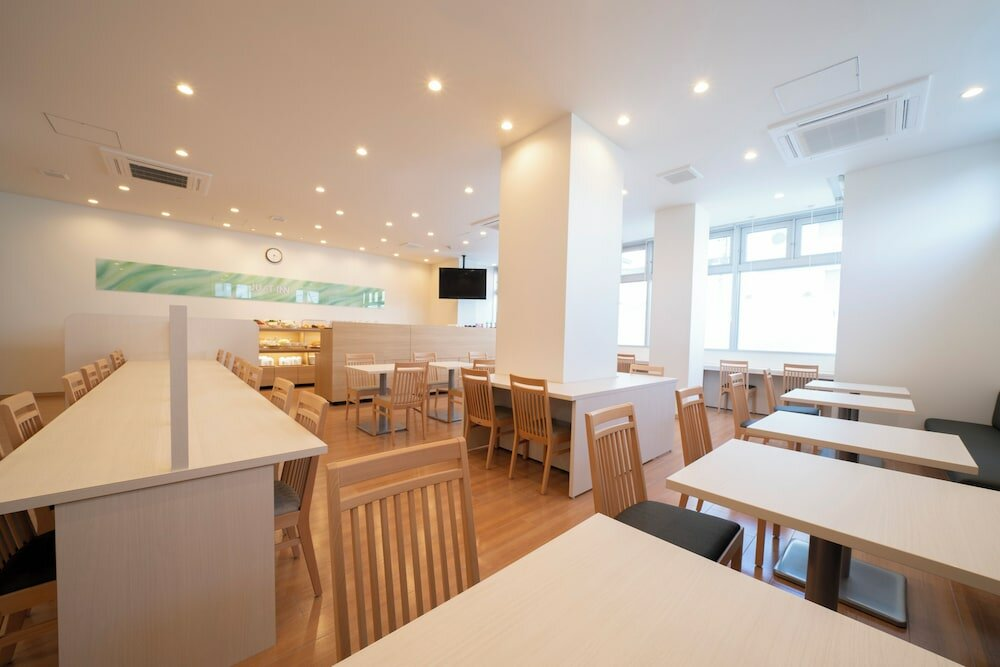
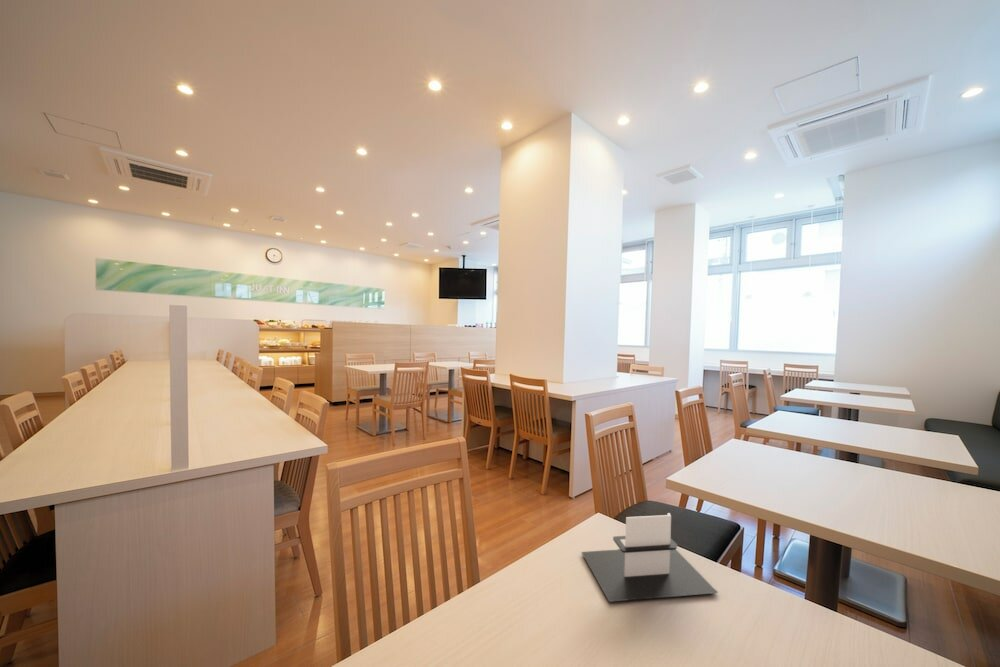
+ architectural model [581,512,719,603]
